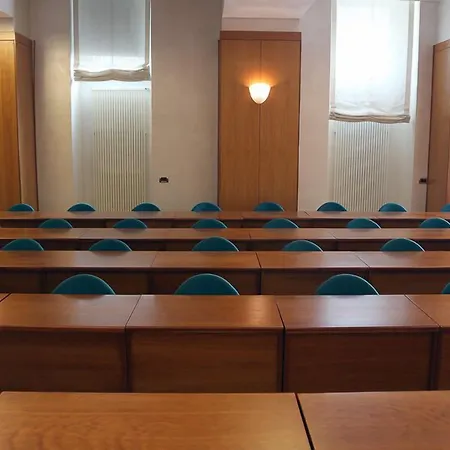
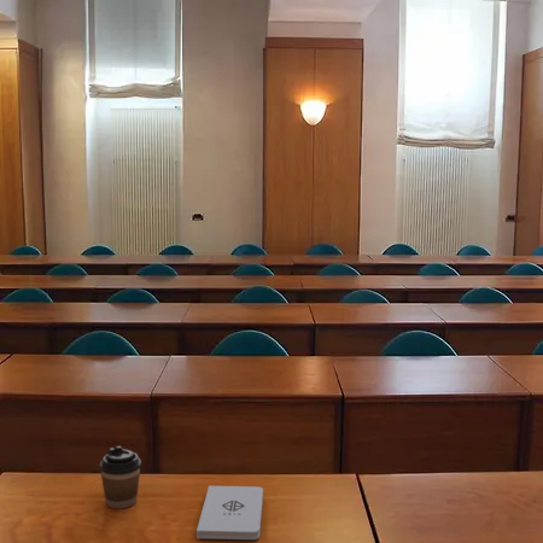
+ notepad [195,485,264,541]
+ coffee cup [99,445,142,509]
